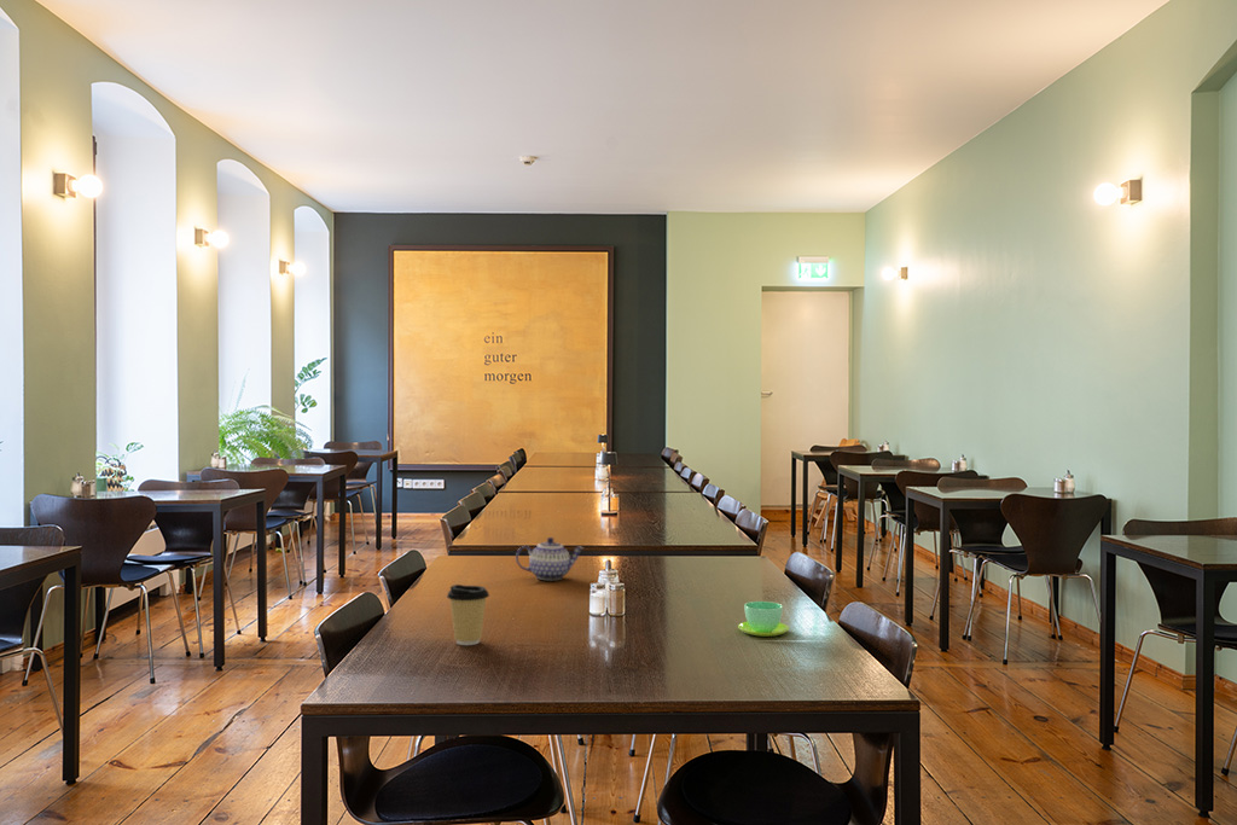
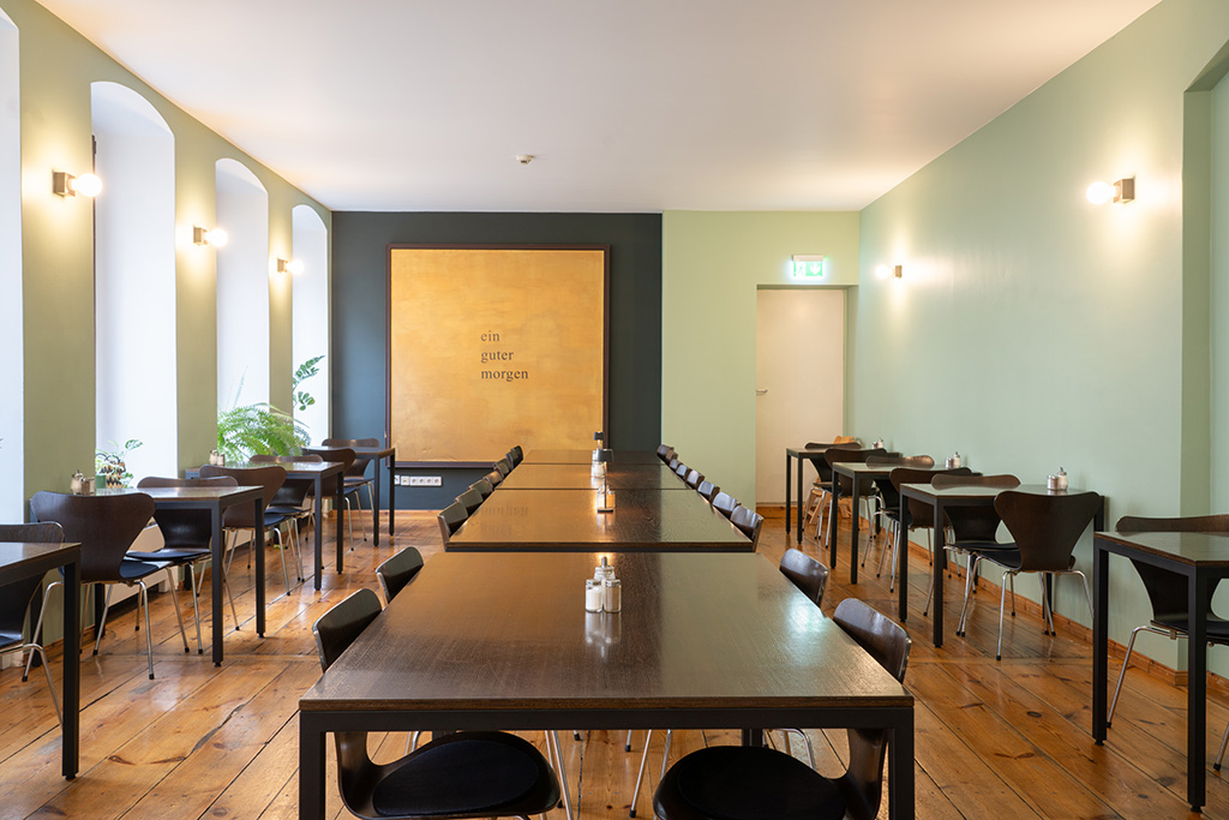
- coffee cup [446,583,490,646]
- cup [737,600,790,638]
- teapot [515,536,585,582]
